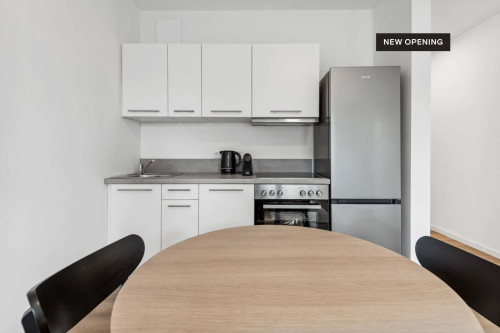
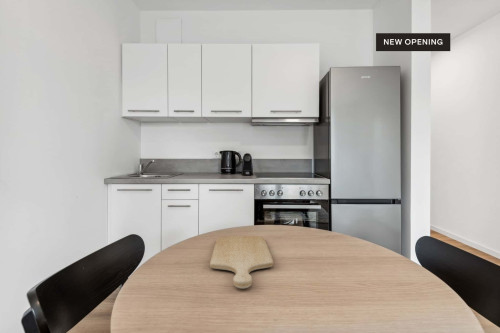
+ chopping board [209,235,274,289]
